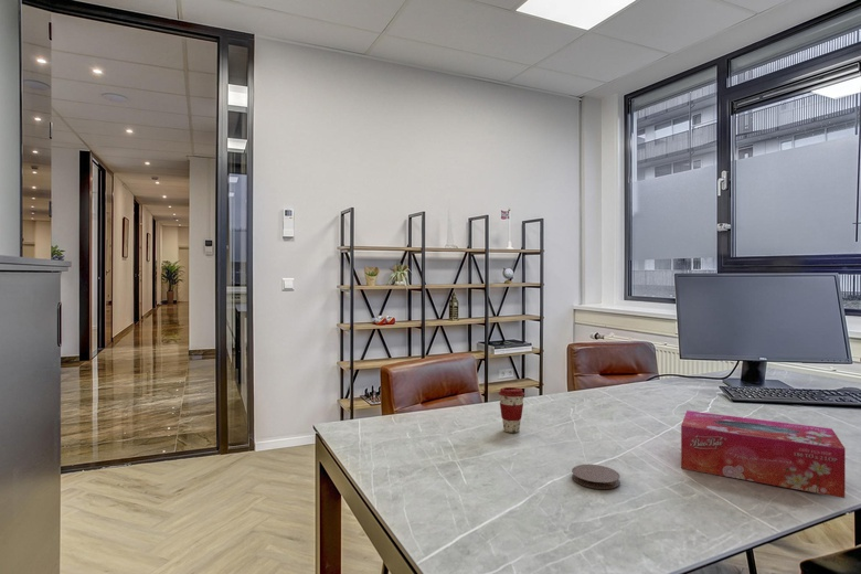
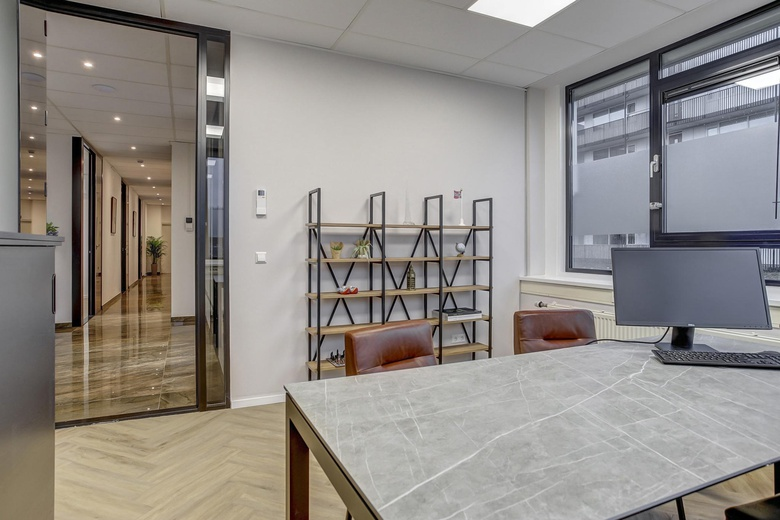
- coffee cup [498,386,525,434]
- tissue box [680,410,847,499]
- coaster [571,464,621,490]
